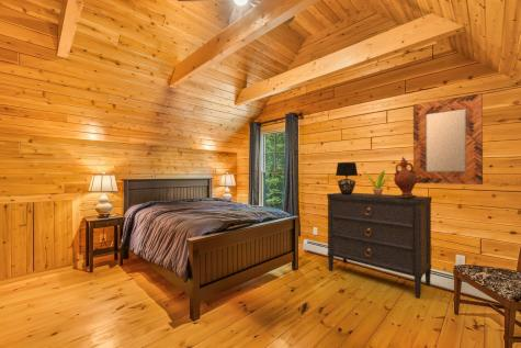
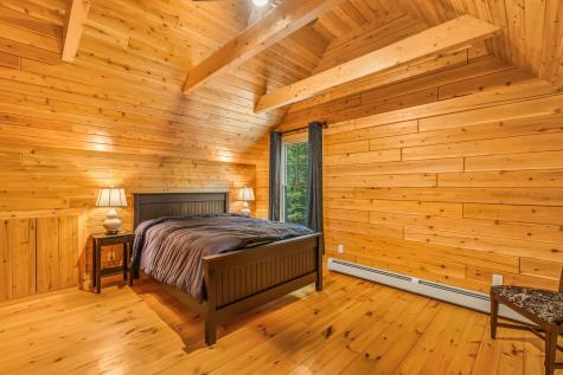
- potted plant [363,169,390,195]
- dresser [326,192,433,299]
- lidded ewer [392,156,423,199]
- home mirror [412,92,484,186]
- table lamp [335,161,359,194]
